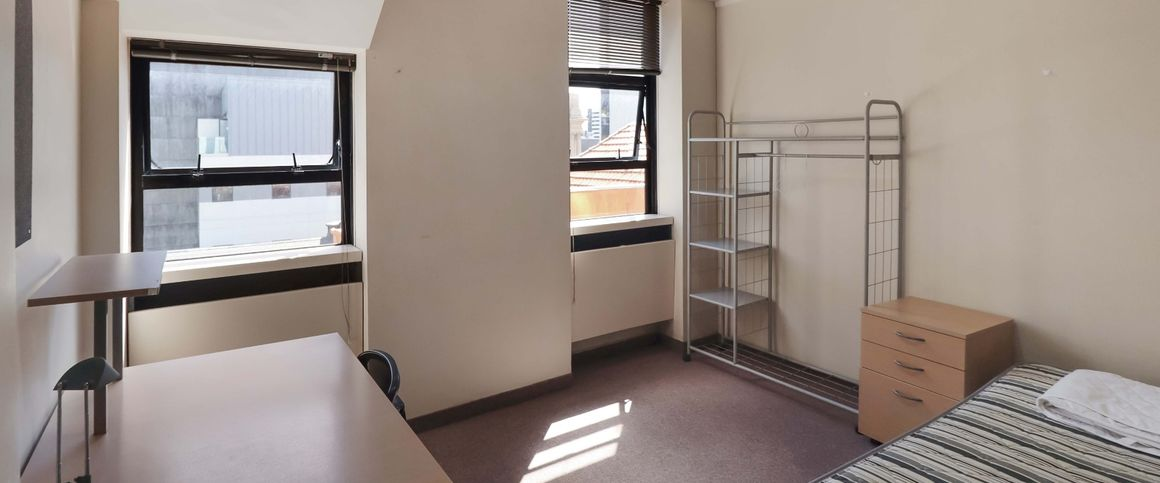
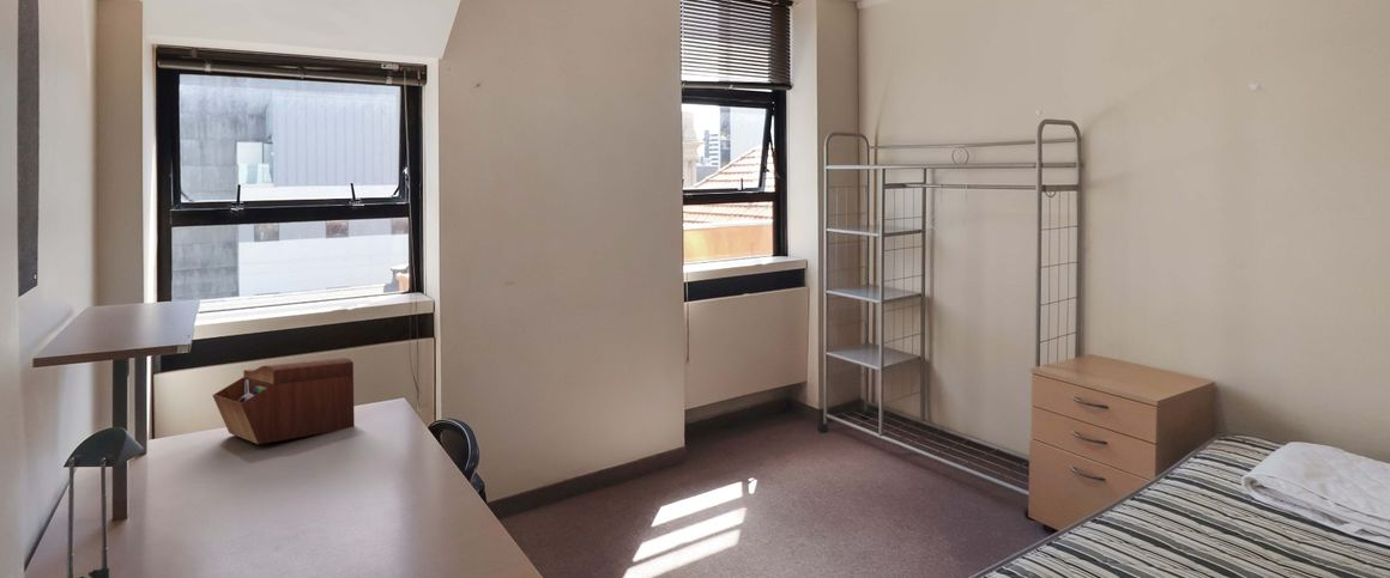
+ sewing box [211,357,356,445]
